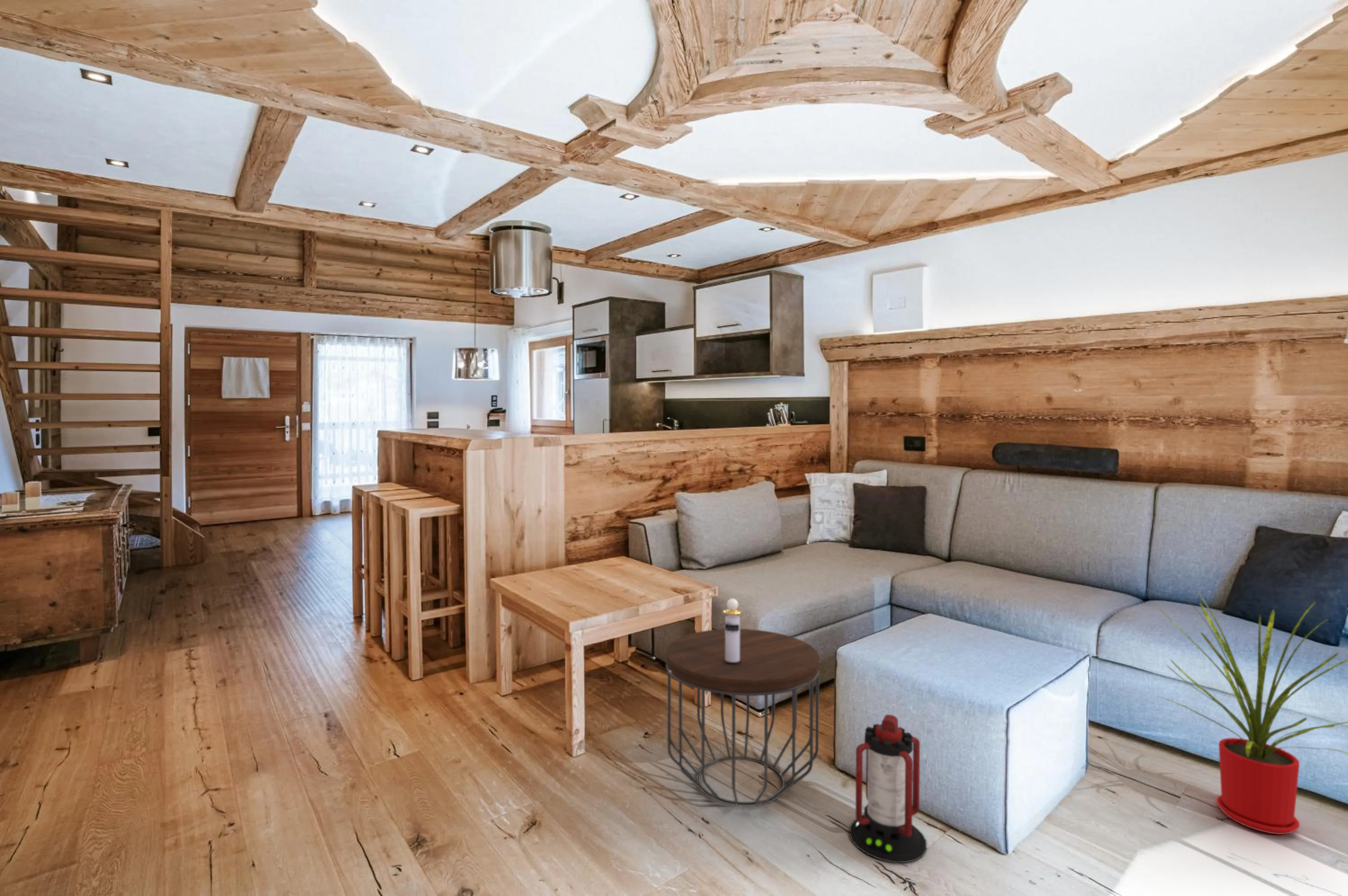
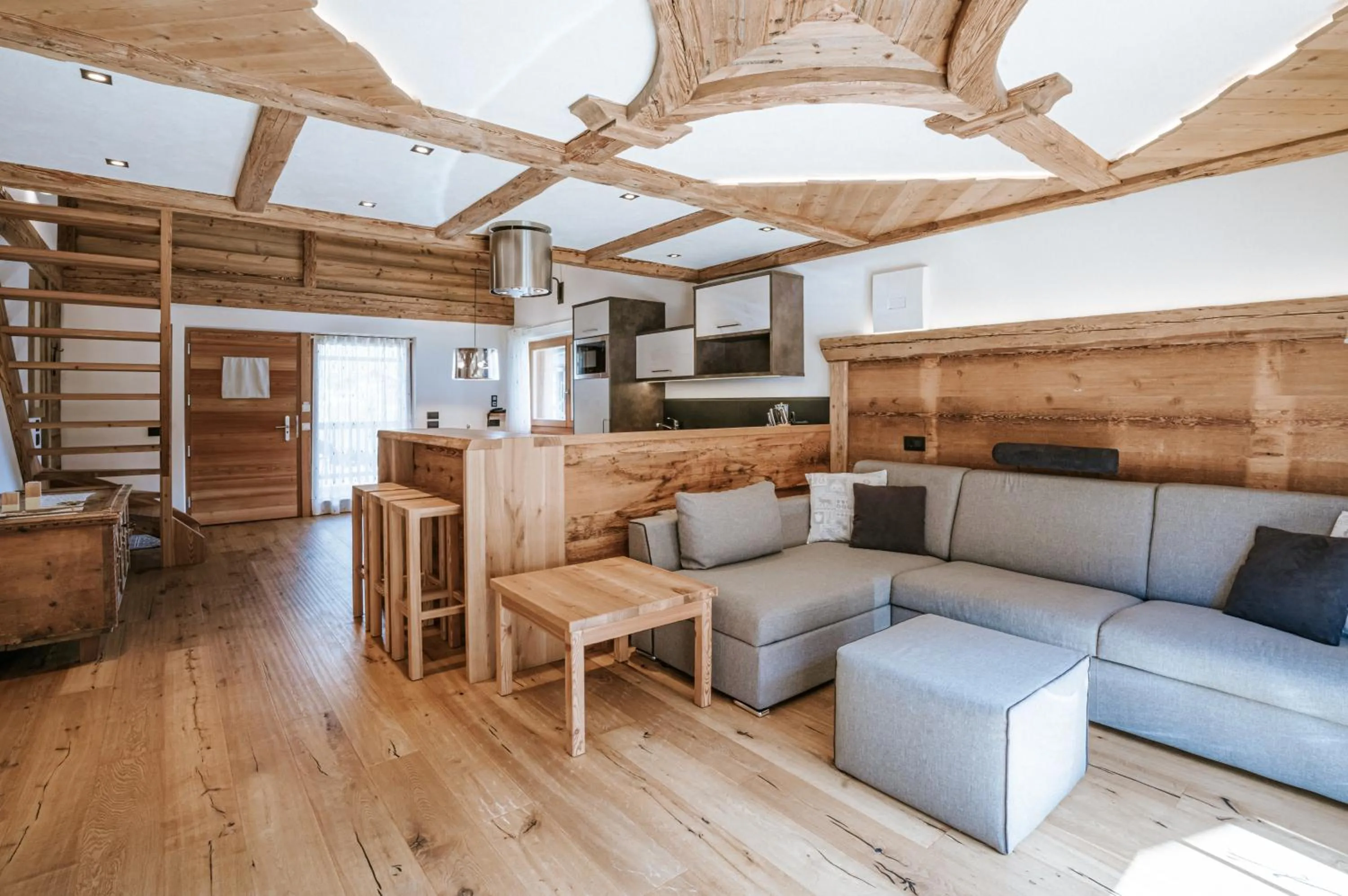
- side table [665,629,820,807]
- house plant [1156,588,1348,835]
- perfume bottle [723,598,742,662]
- lantern [849,714,927,863]
